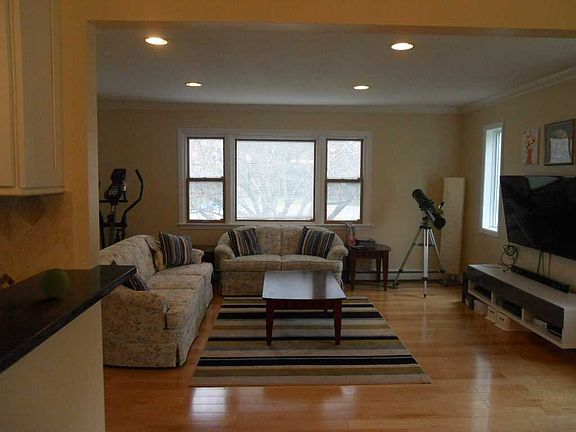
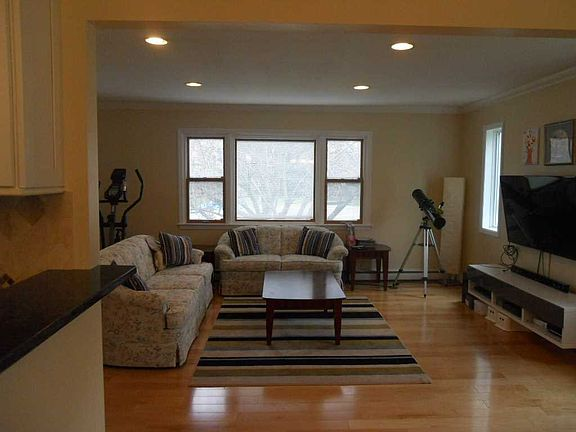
- fruit [40,267,70,299]
